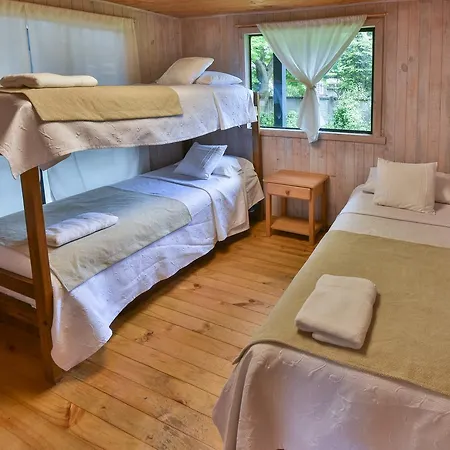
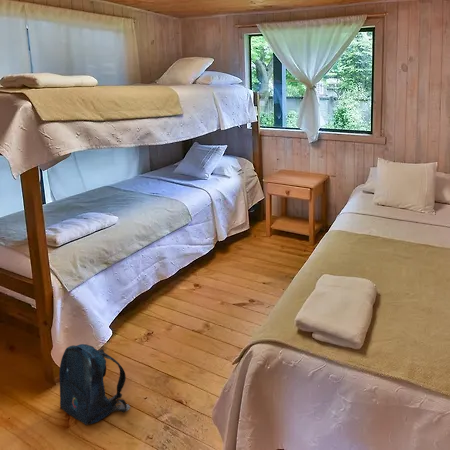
+ backpack [58,343,131,426]
